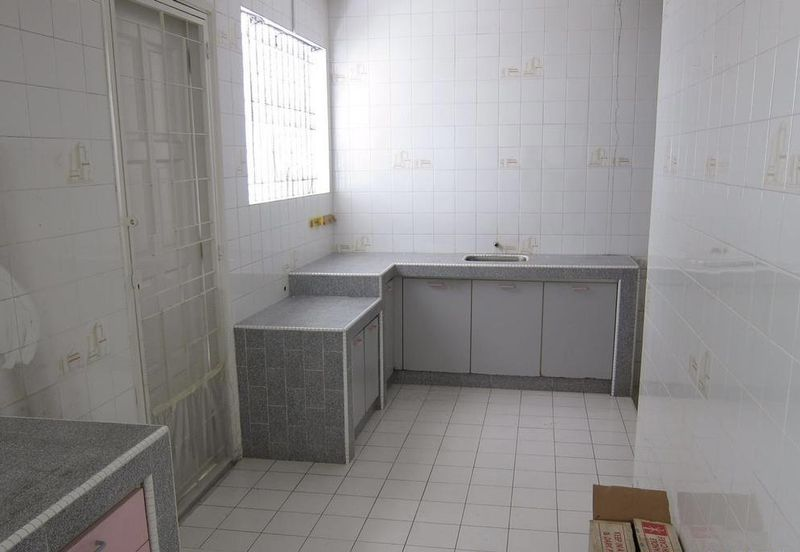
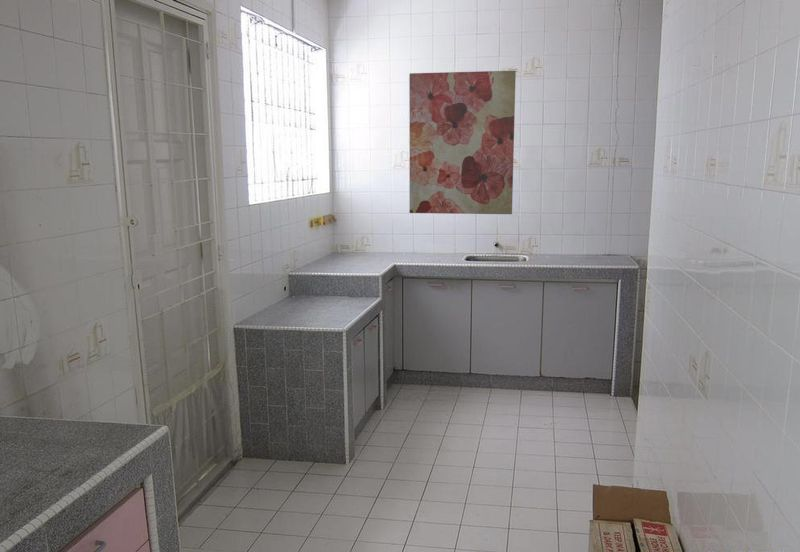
+ wall art [408,70,517,215]
